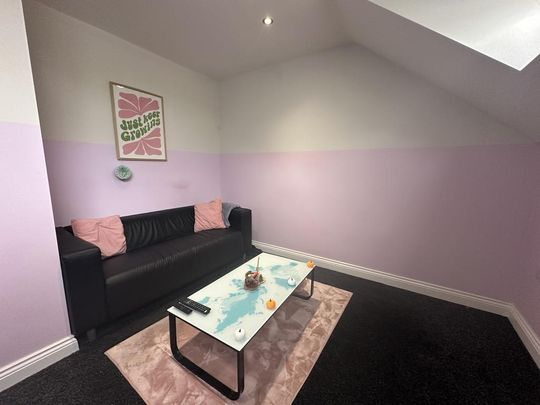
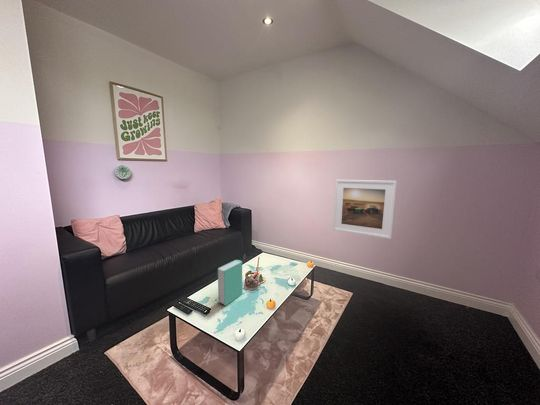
+ book [217,259,243,307]
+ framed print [332,179,398,240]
